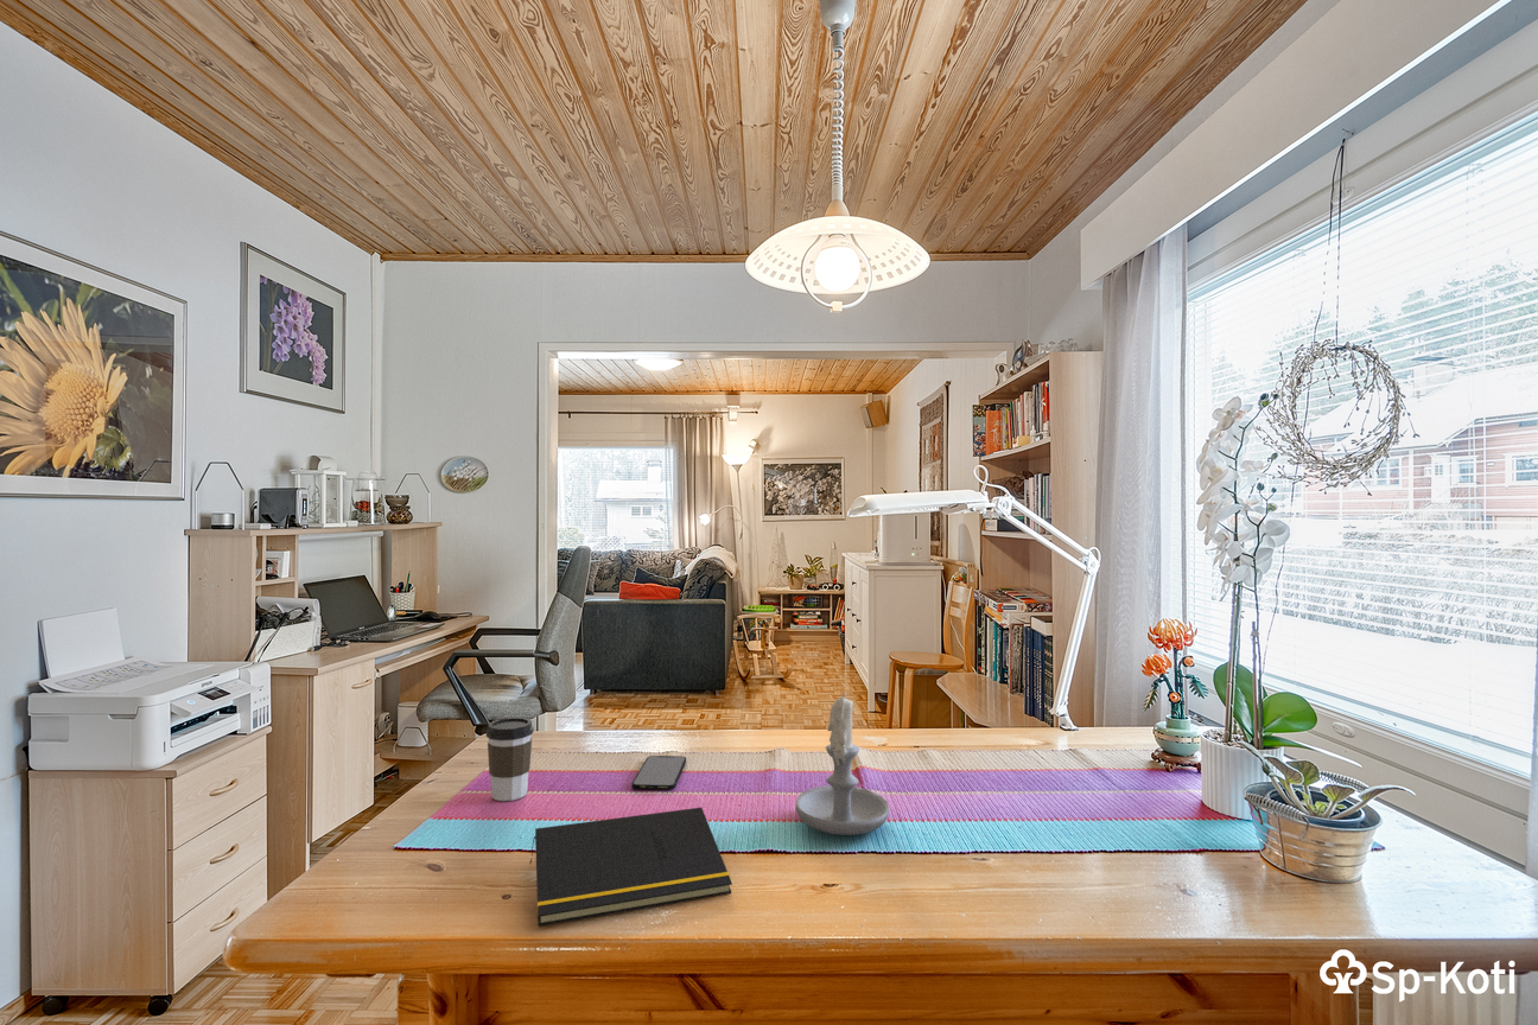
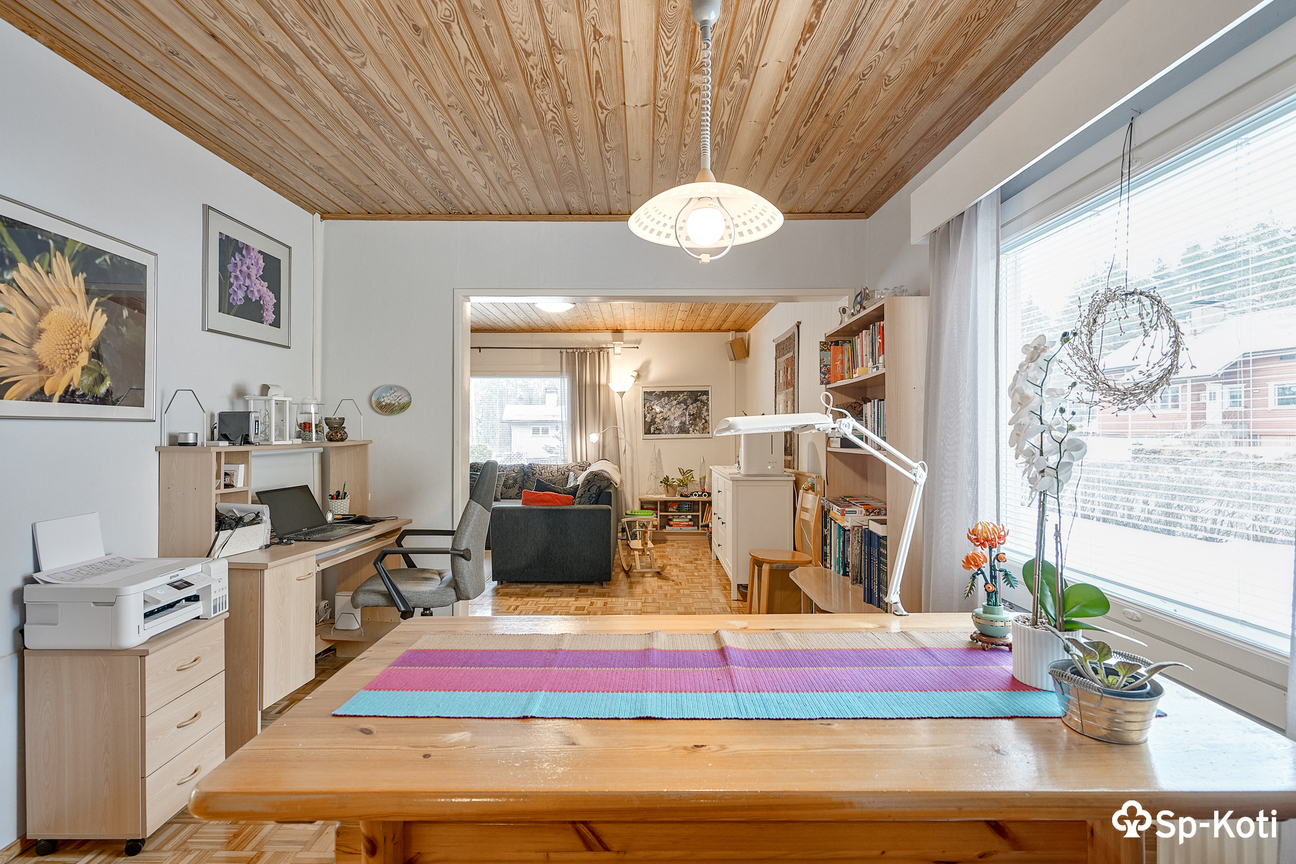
- candle [795,690,890,836]
- coffee cup [485,717,535,802]
- smartphone [631,755,687,790]
- notepad [529,807,733,927]
